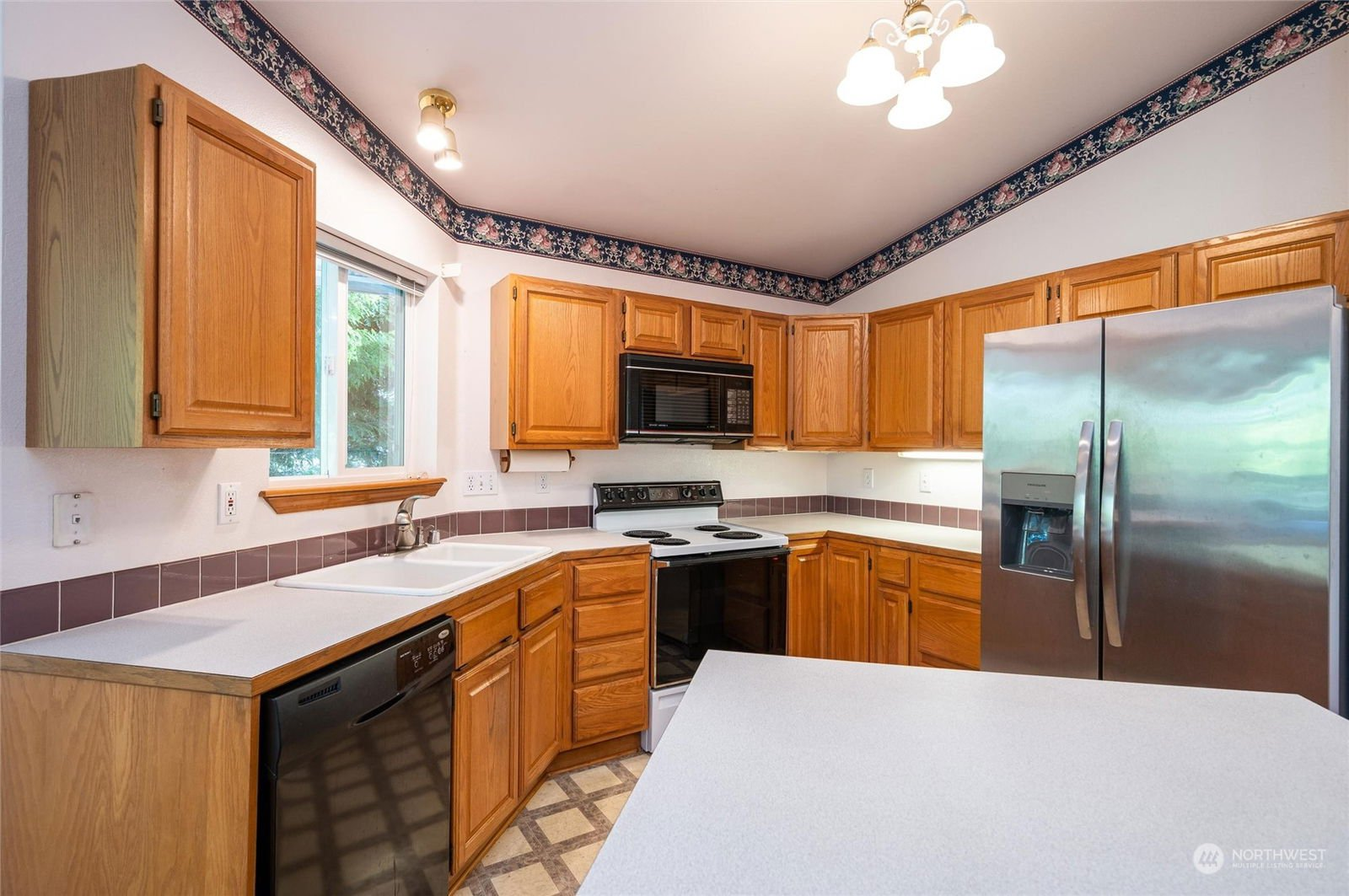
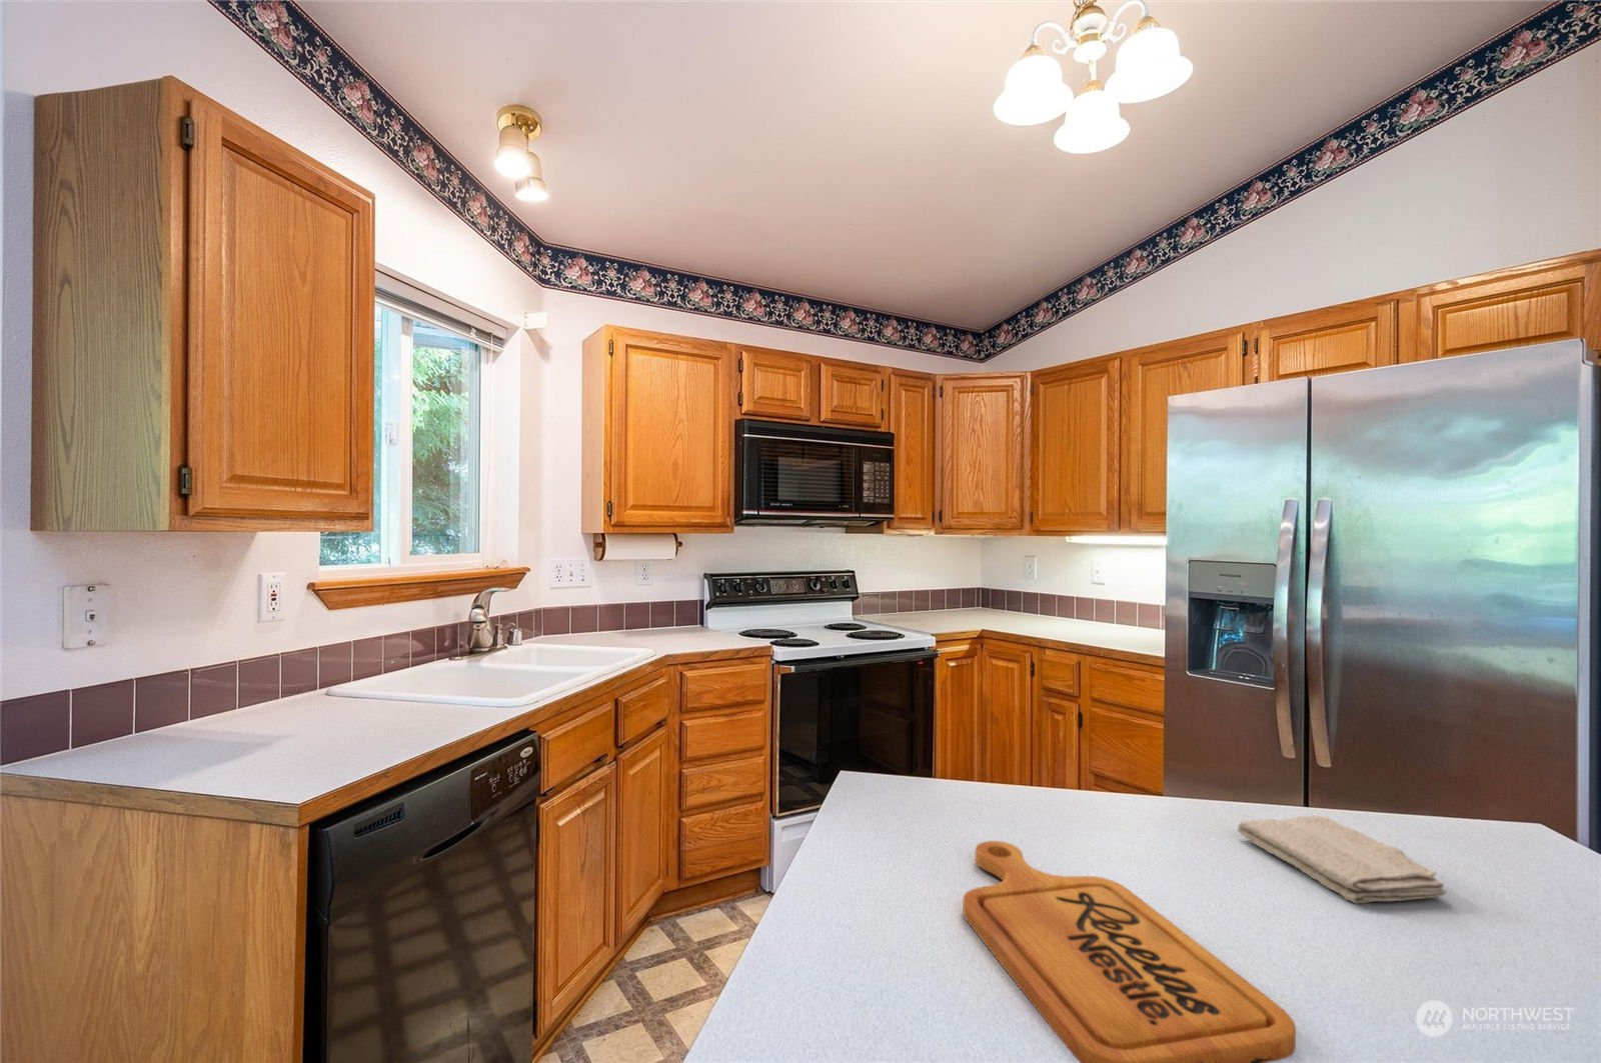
+ cutting board [961,840,1297,1063]
+ washcloth [1237,815,1448,904]
